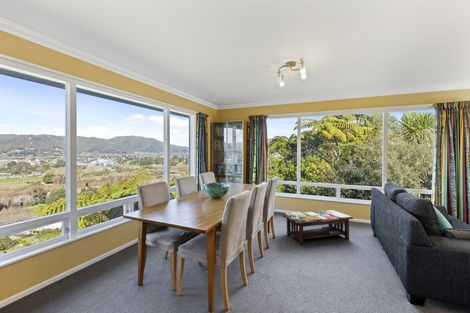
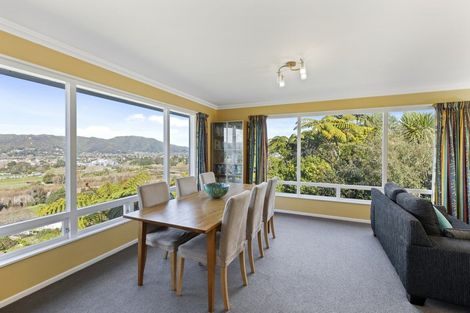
- coffee table [281,209,354,246]
